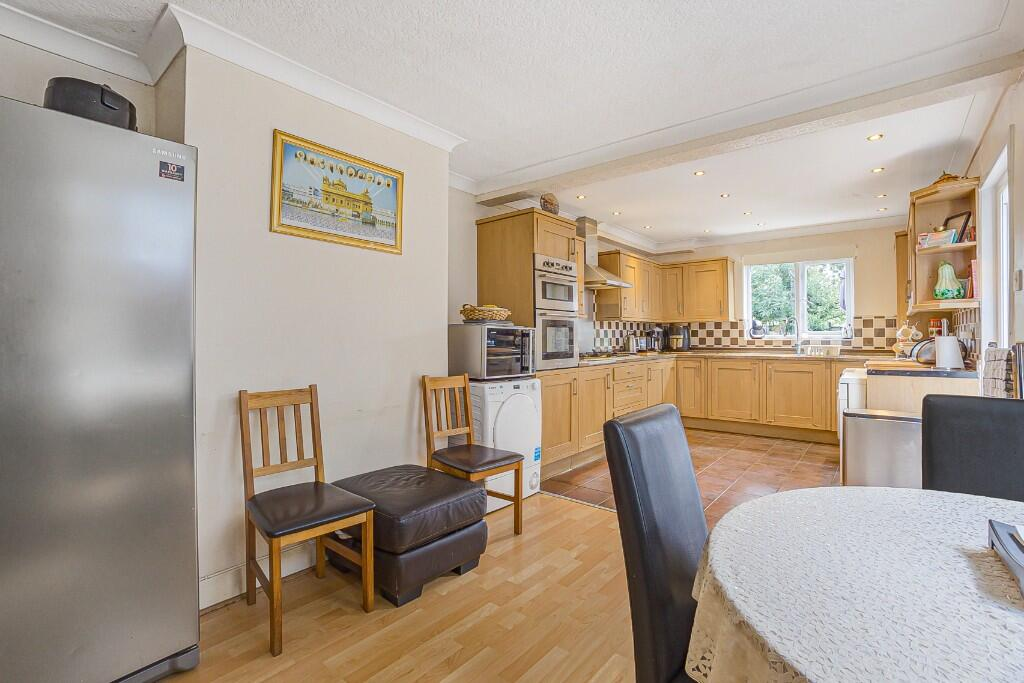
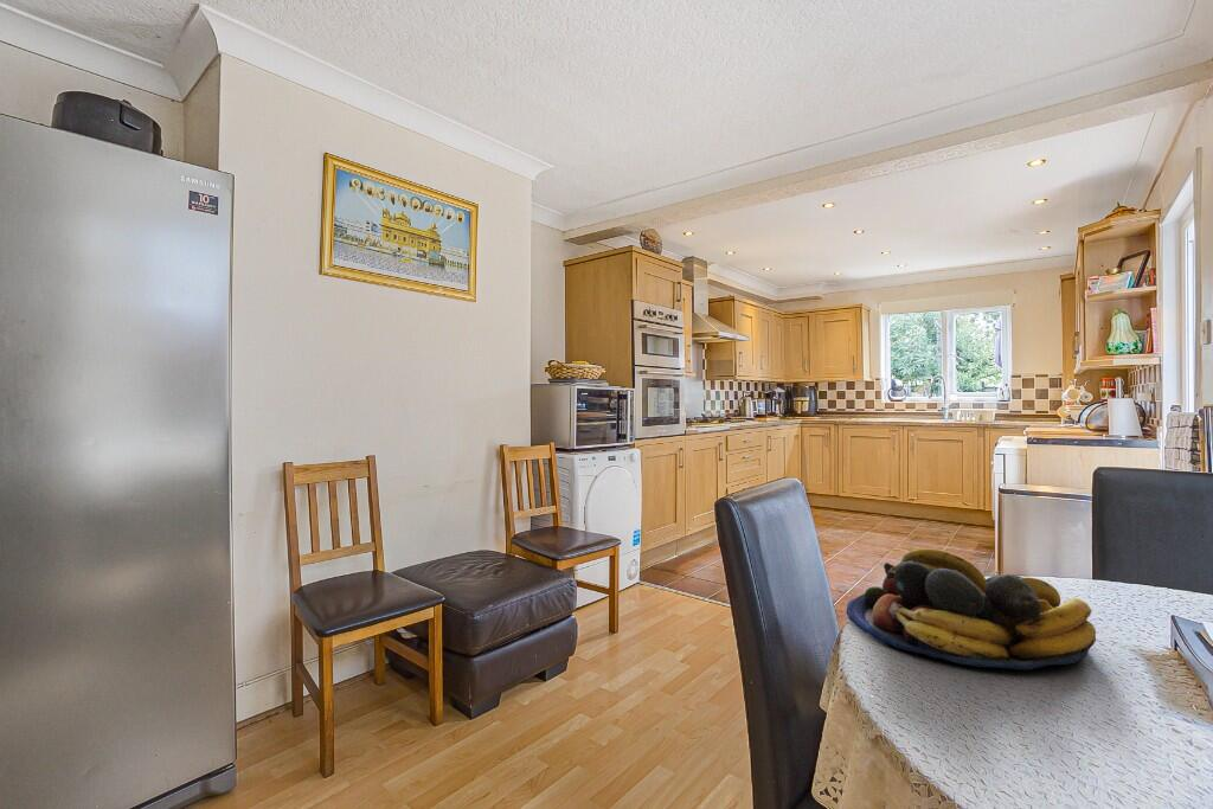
+ fruit bowl [846,547,1097,670]
